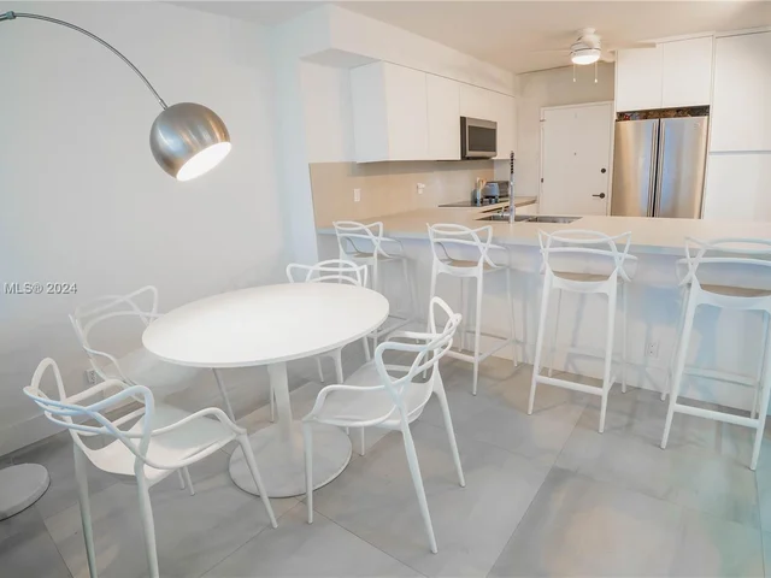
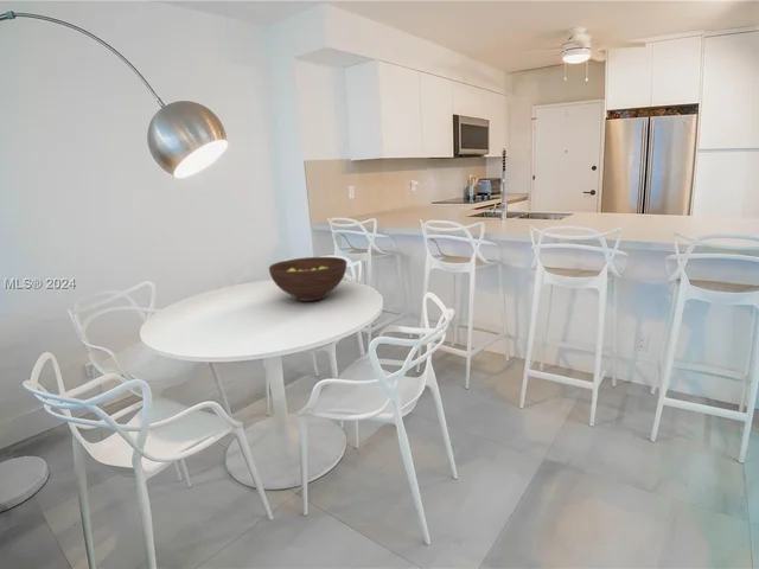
+ fruit bowl [268,256,347,302]
